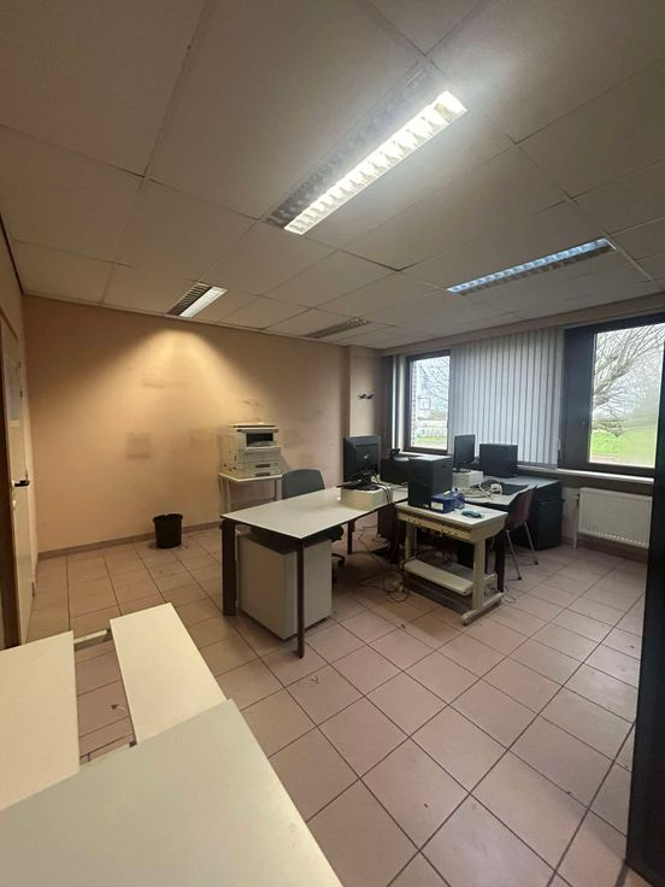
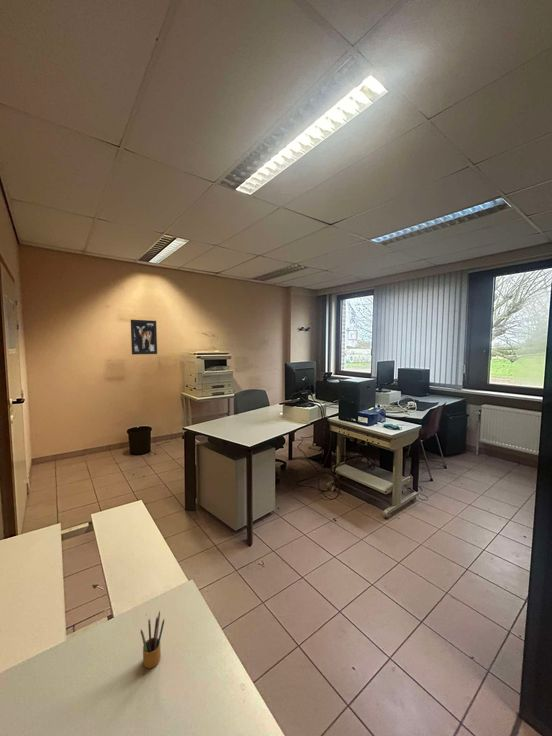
+ wall art [130,319,158,356]
+ pencil box [140,610,165,669]
